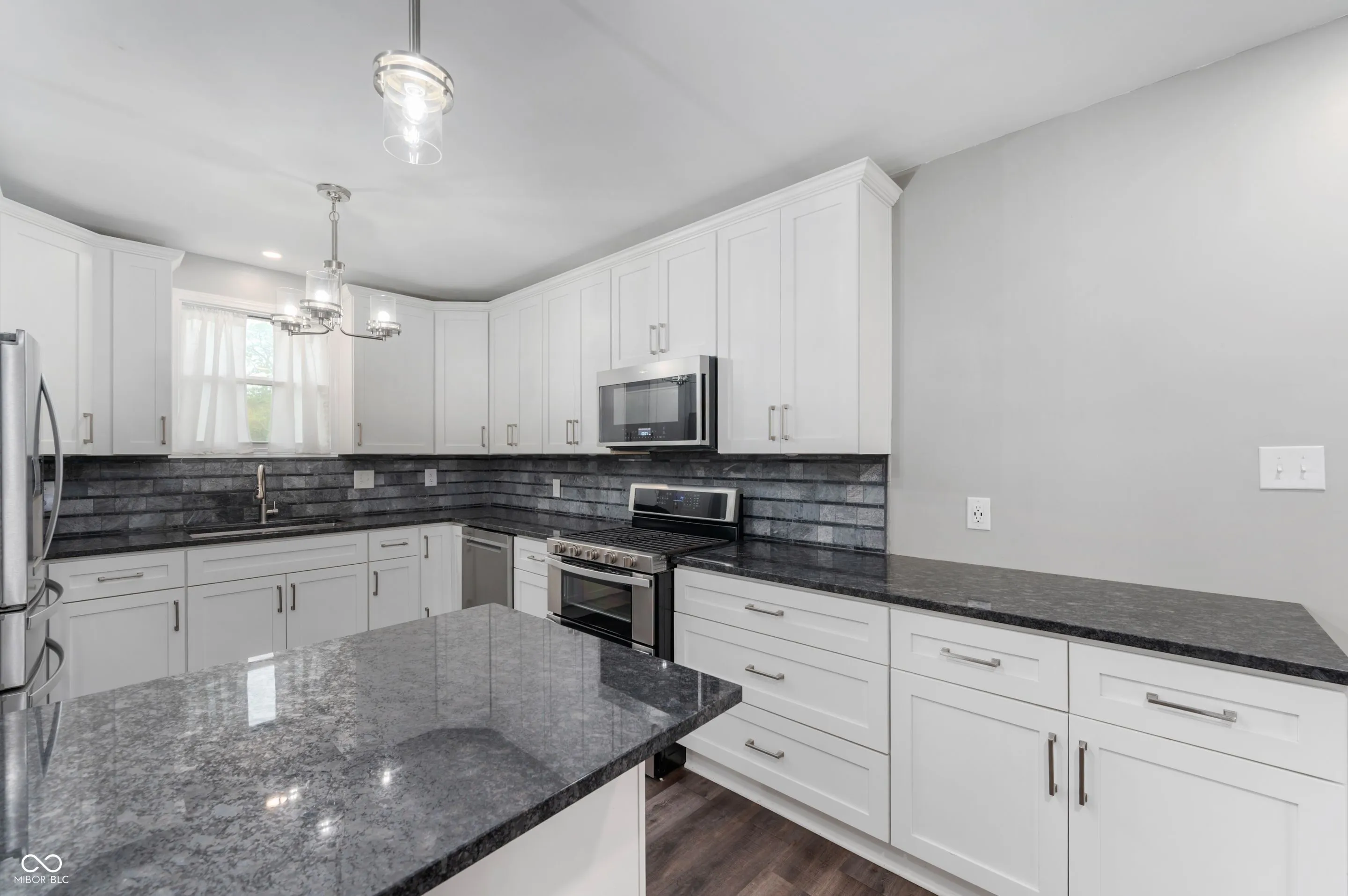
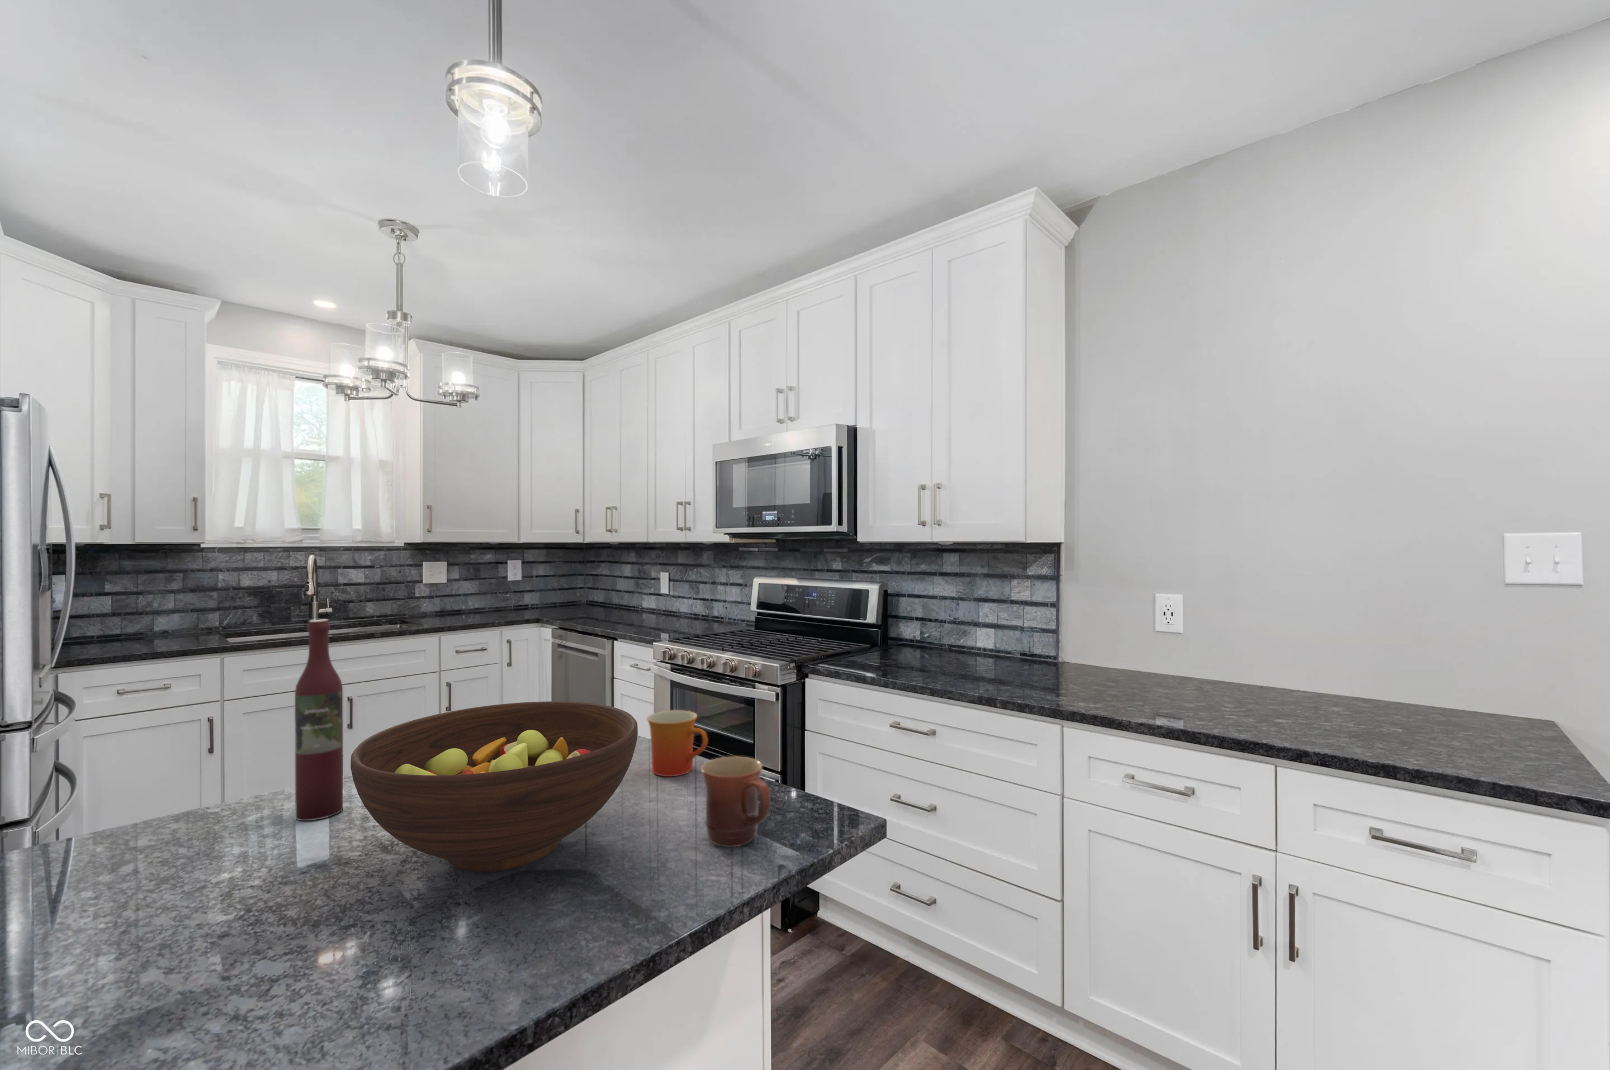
+ mug [646,709,708,777]
+ fruit bowl [350,701,639,873]
+ wine bottle [294,619,344,822]
+ mug [700,756,770,848]
